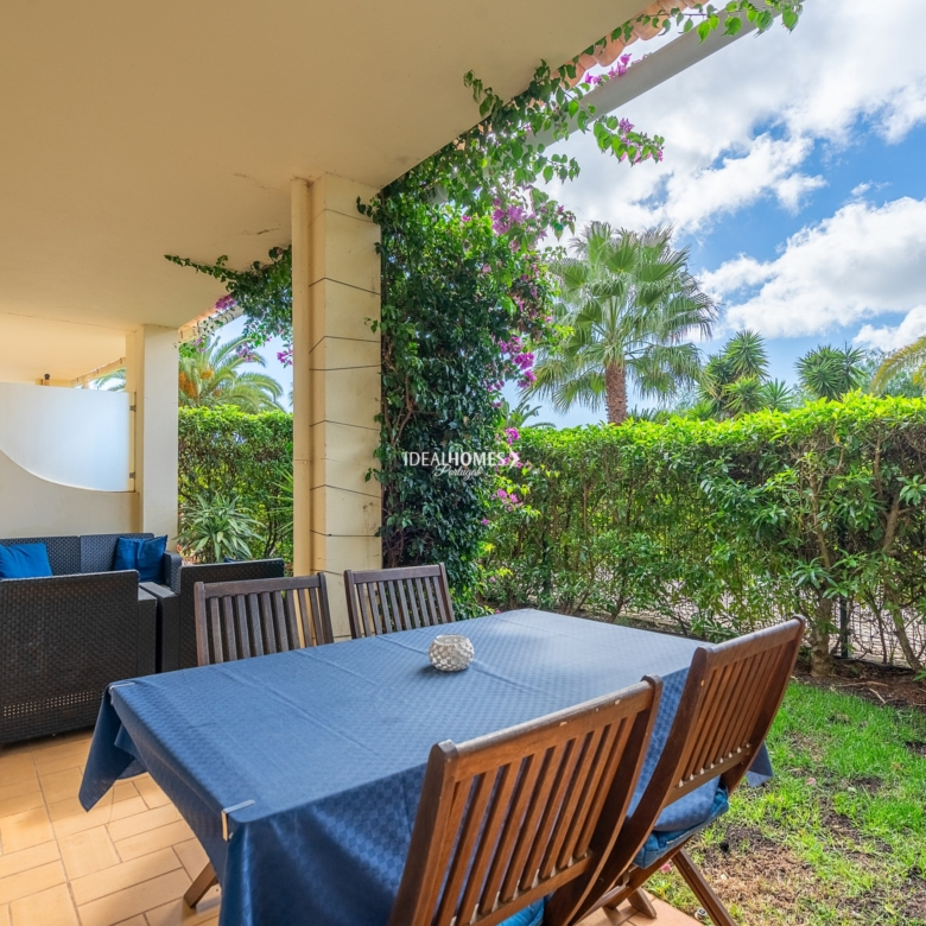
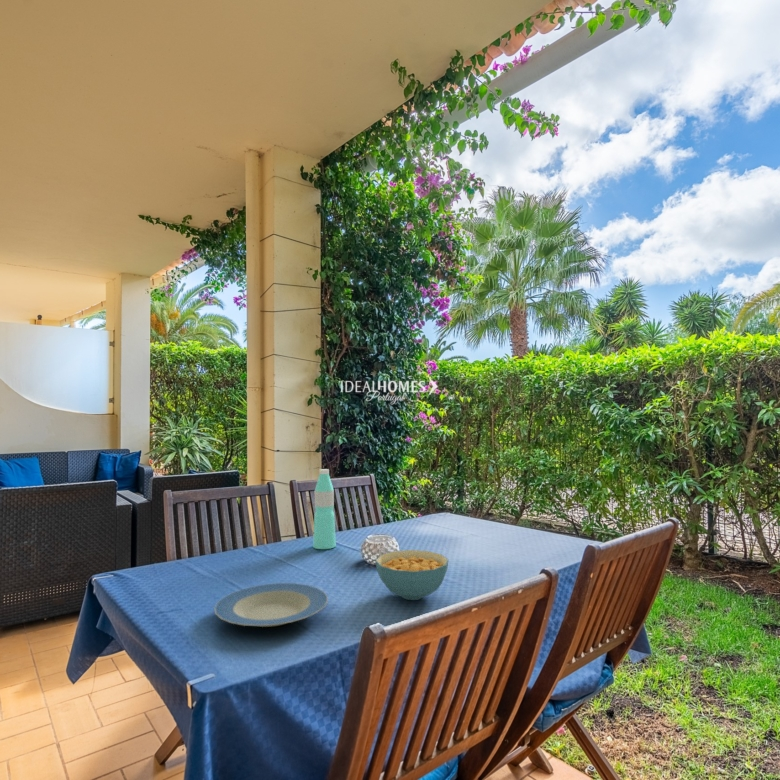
+ plate [213,582,329,628]
+ water bottle [312,468,337,550]
+ cereal bowl [375,549,450,601]
